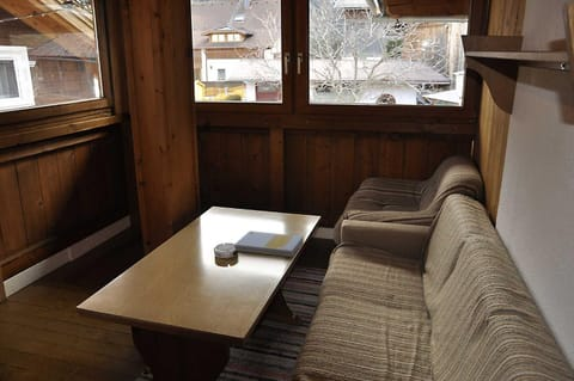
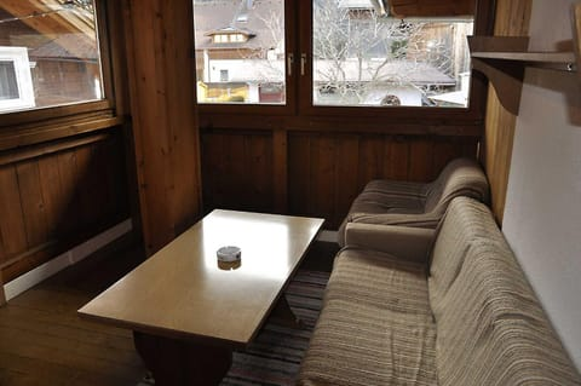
- book [233,229,305,258]
